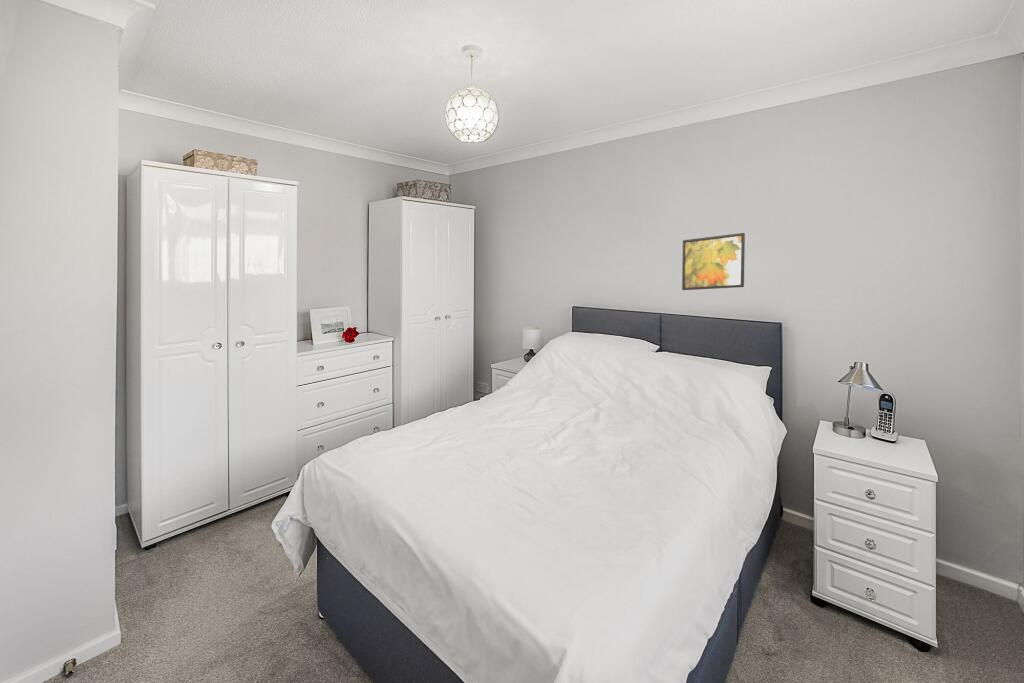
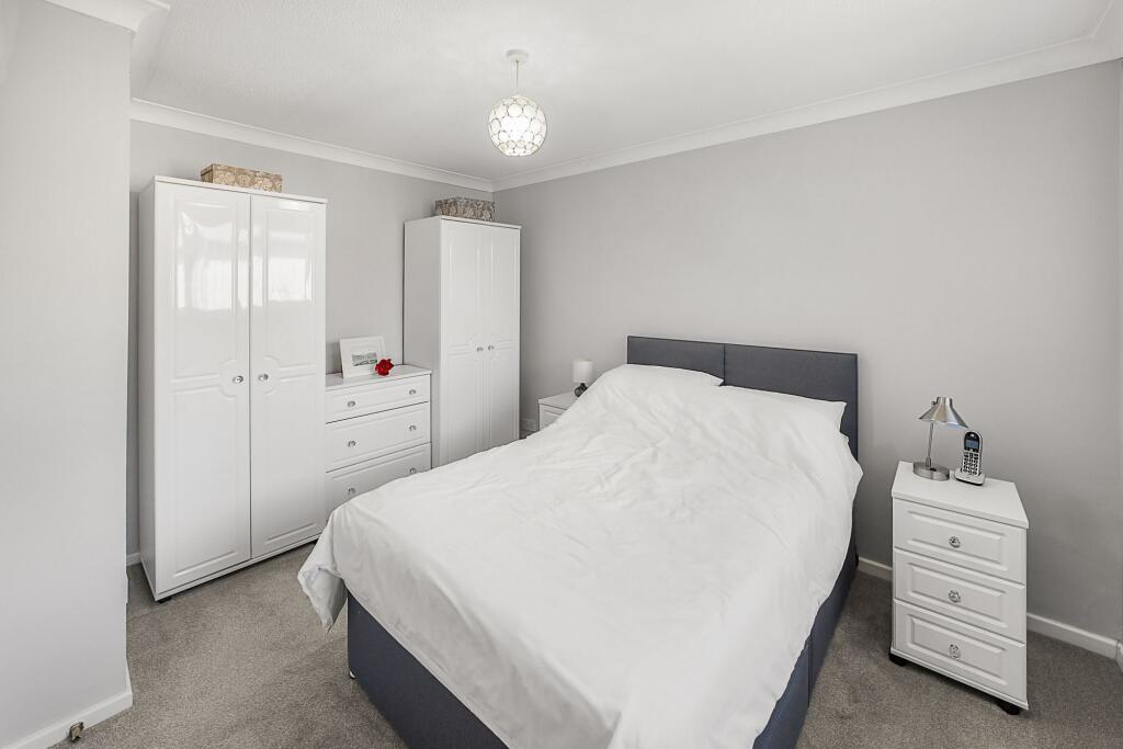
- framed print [681,232,746,291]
